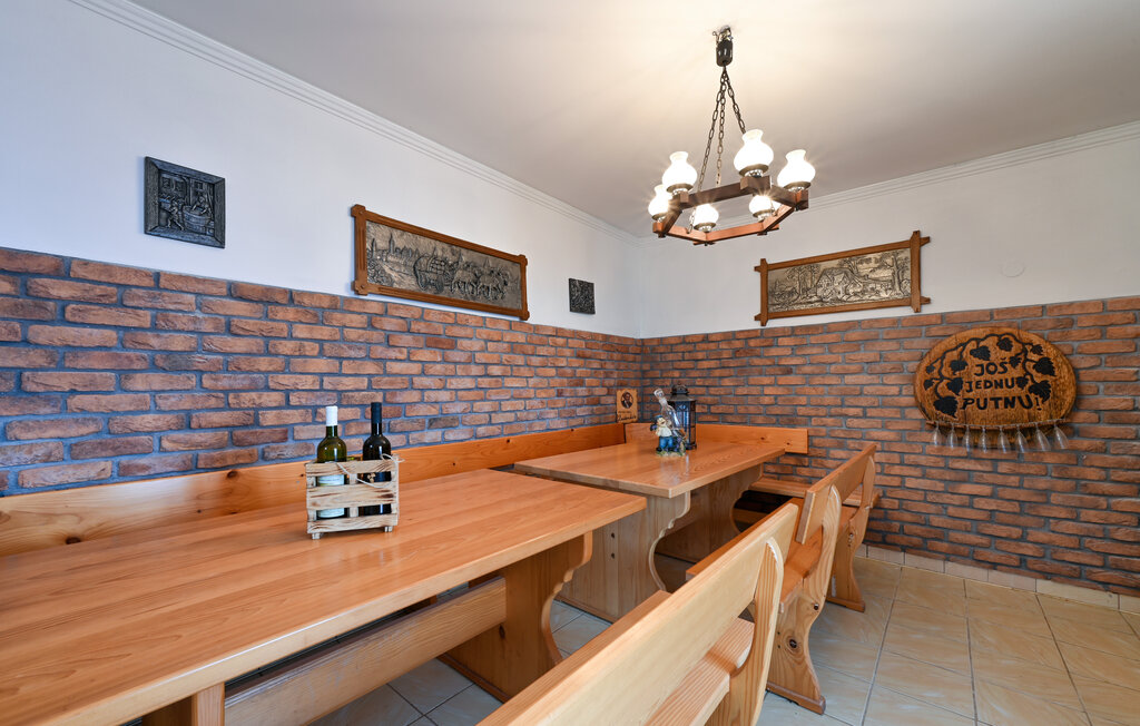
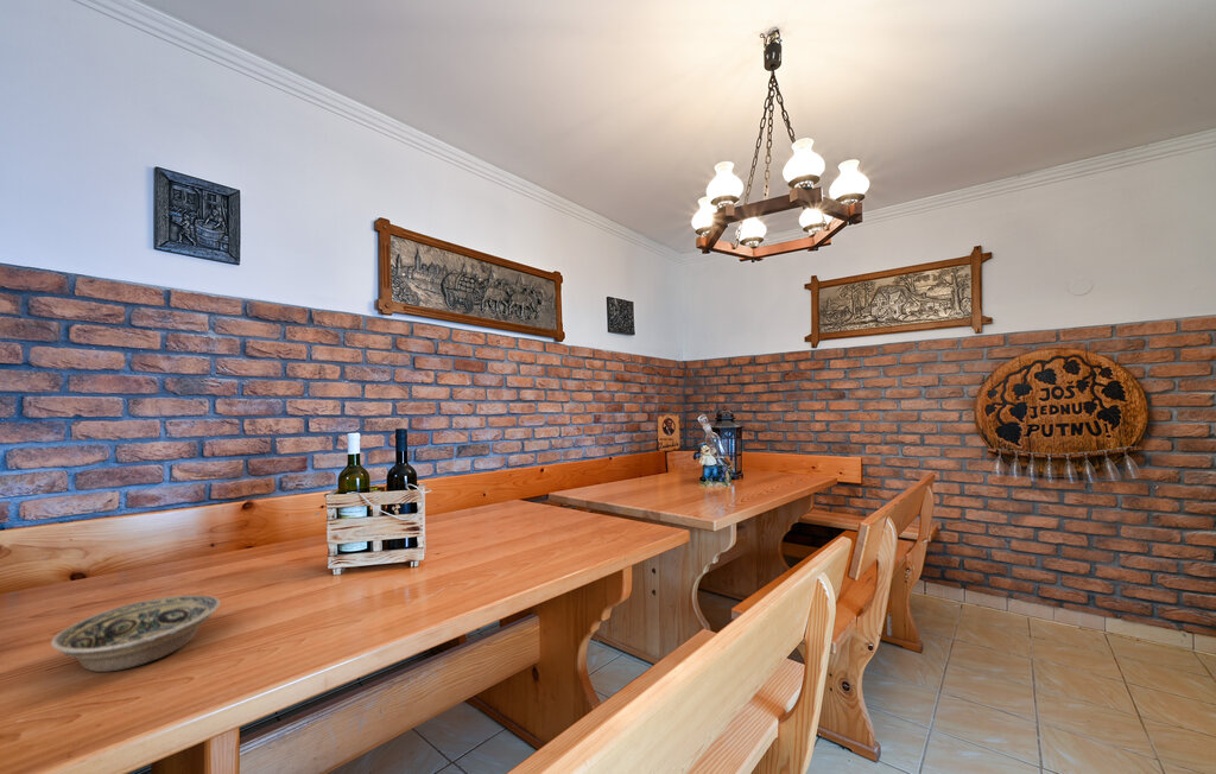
+ bowl [50,594,222,673]
